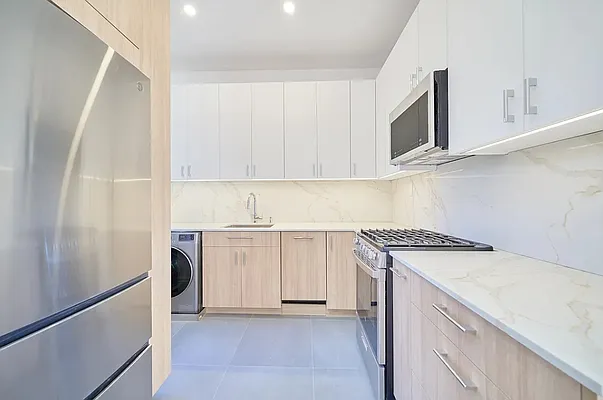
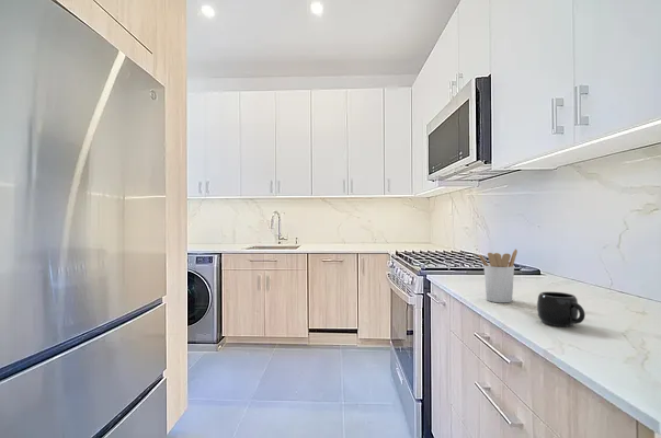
+ mug [536,291,586,327]
+ utensil holder [477,249,518,303]
